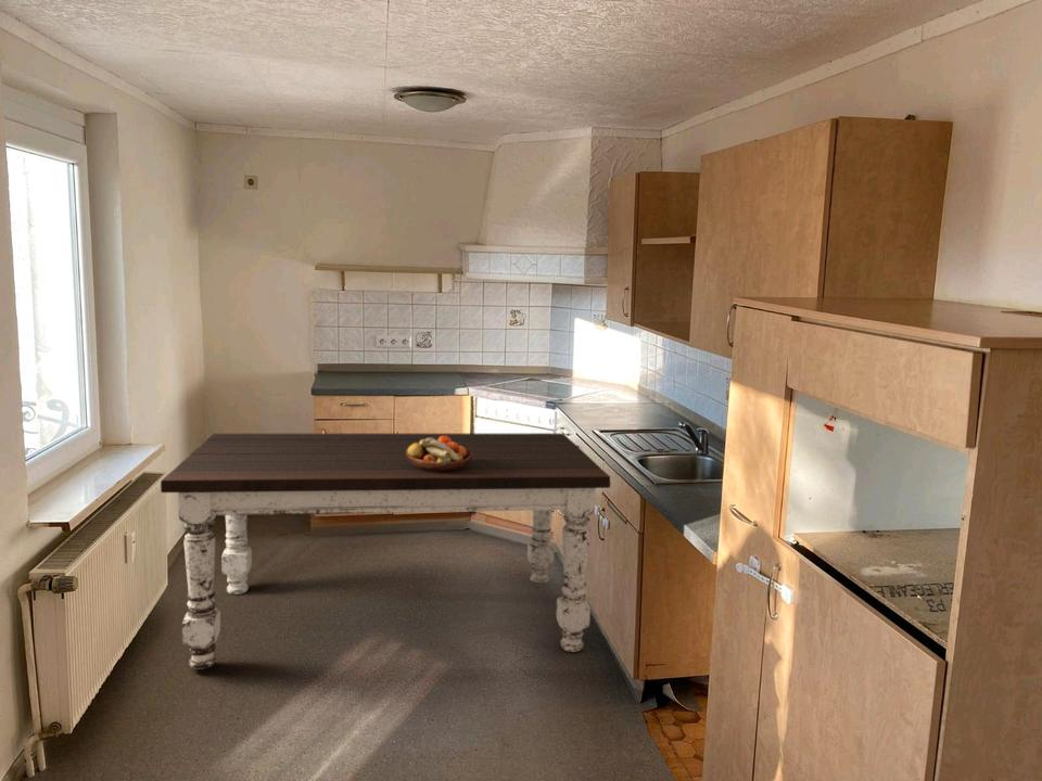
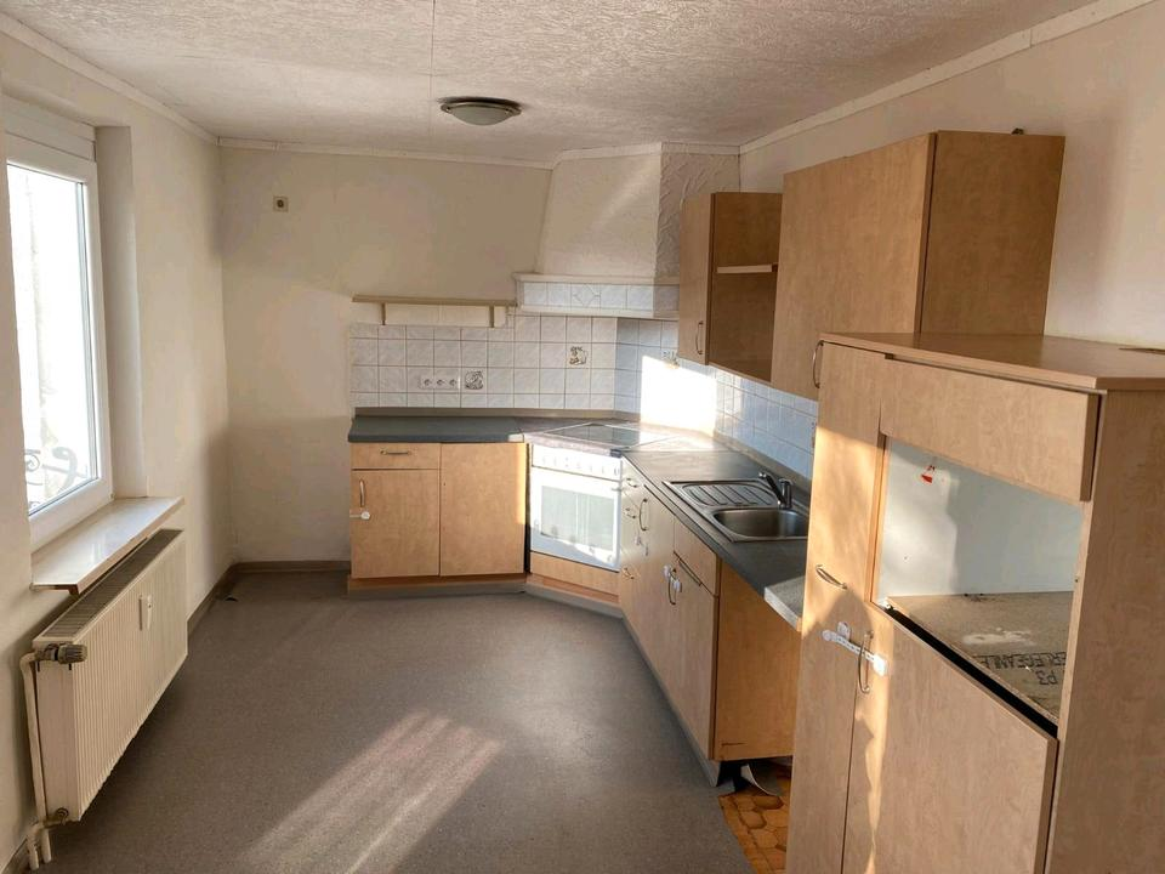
- fruit bowl [406,436,472,472]
- dining table [160,432,611,670]
